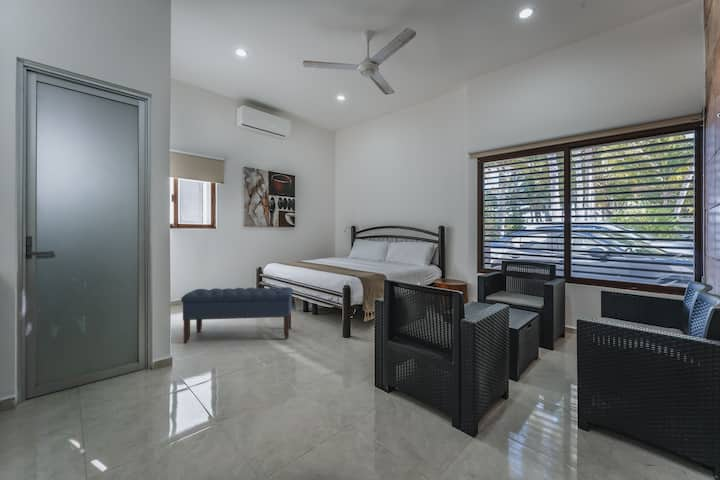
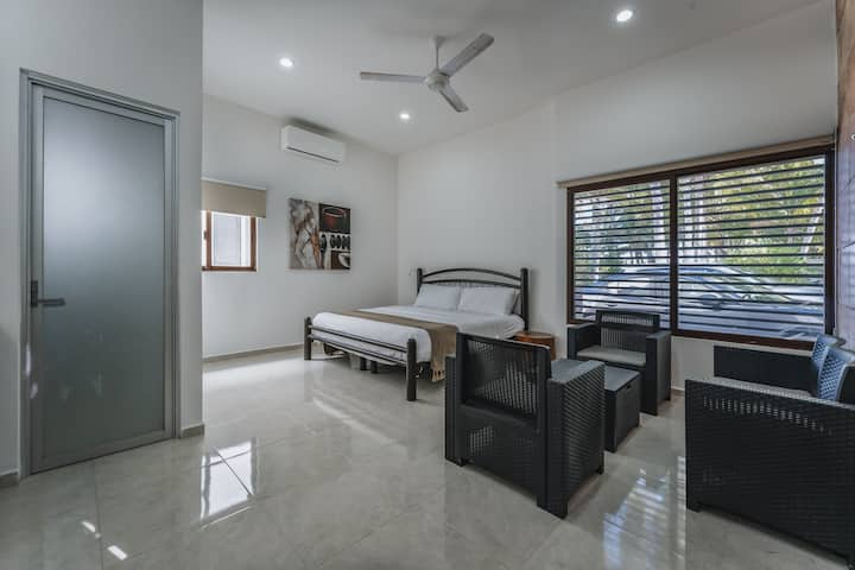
- bench [180,286,294,344]
